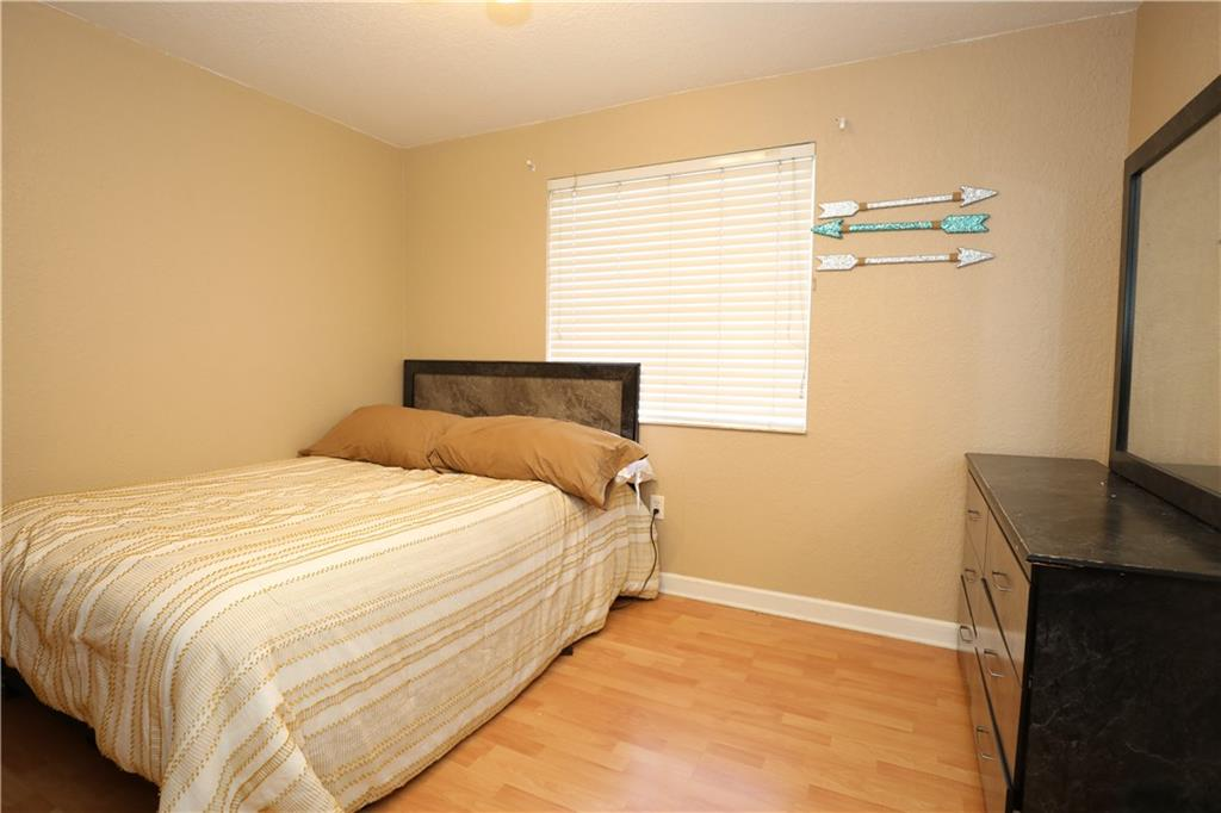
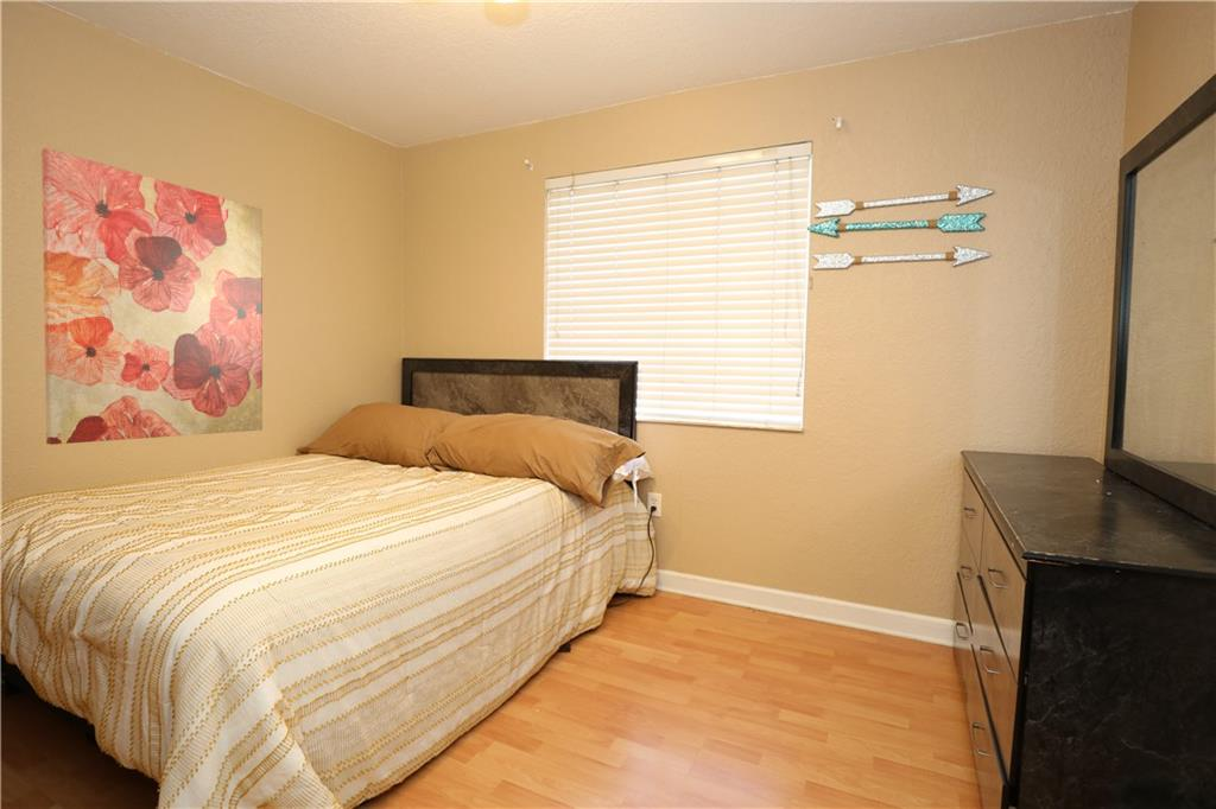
+ wall art [40,147,264,446]
